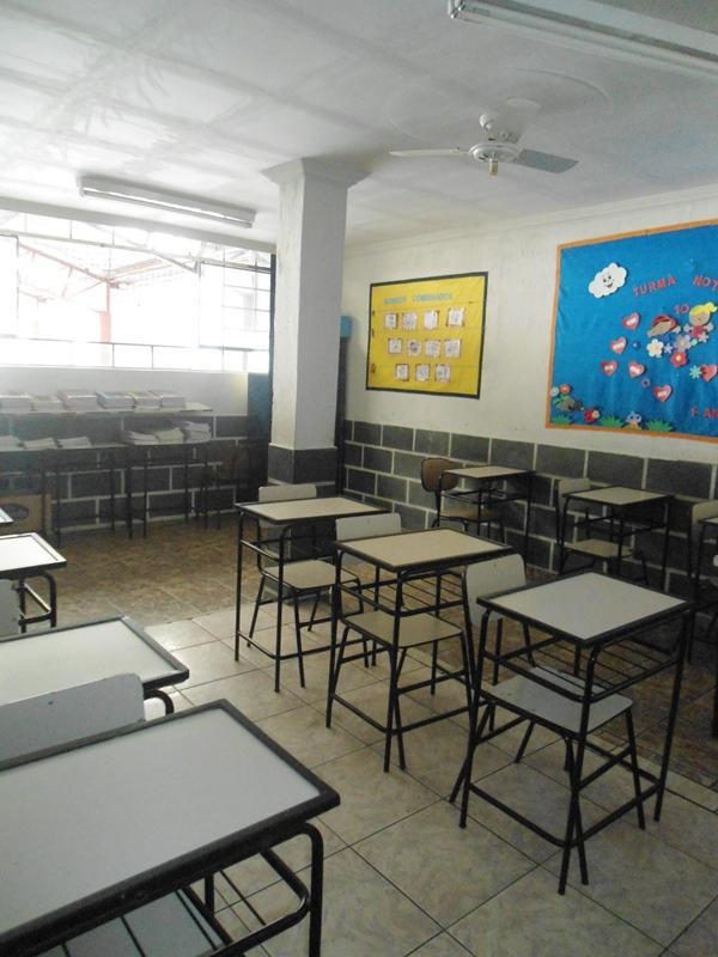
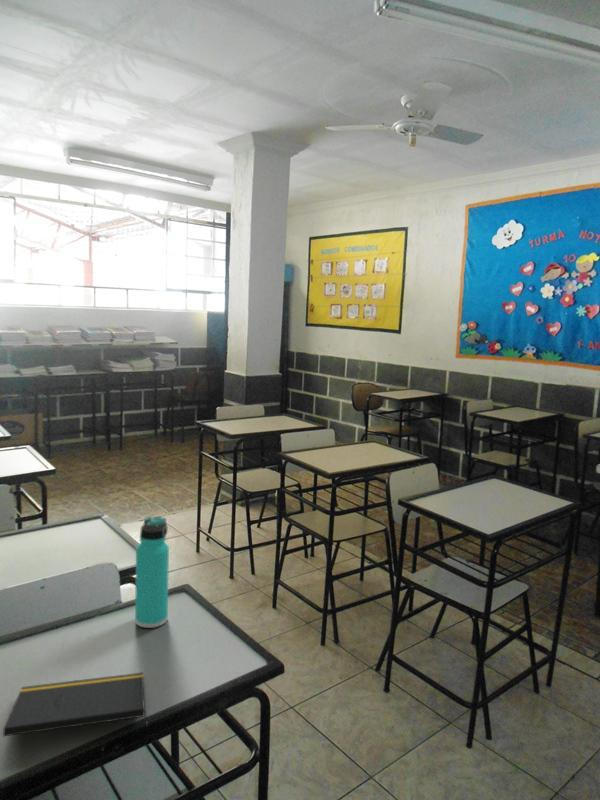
+ notepad [2,672,149,737]
+ thermos bottle [134,516,170,629]
